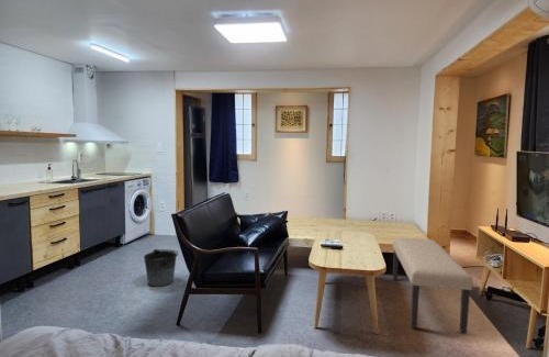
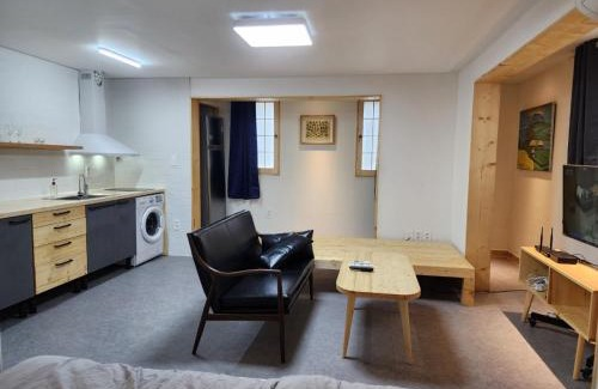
- bench [392,237,474,334]
- bucket [143,248,179,288]
